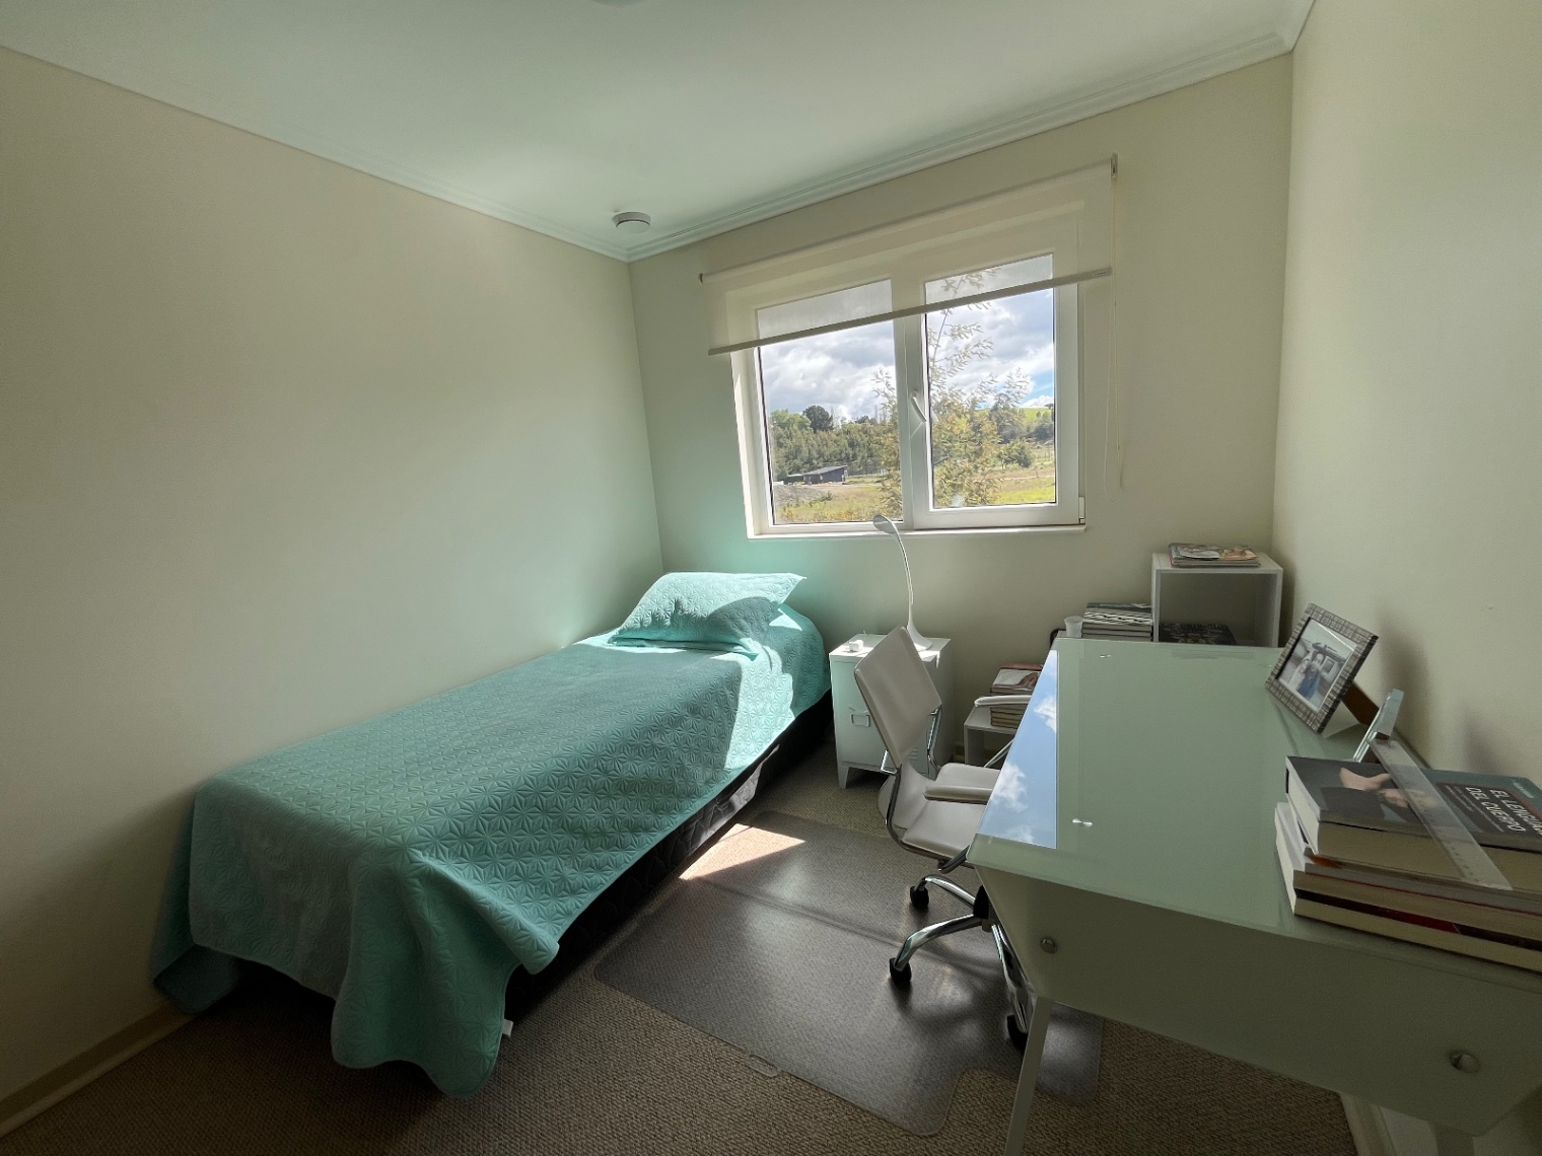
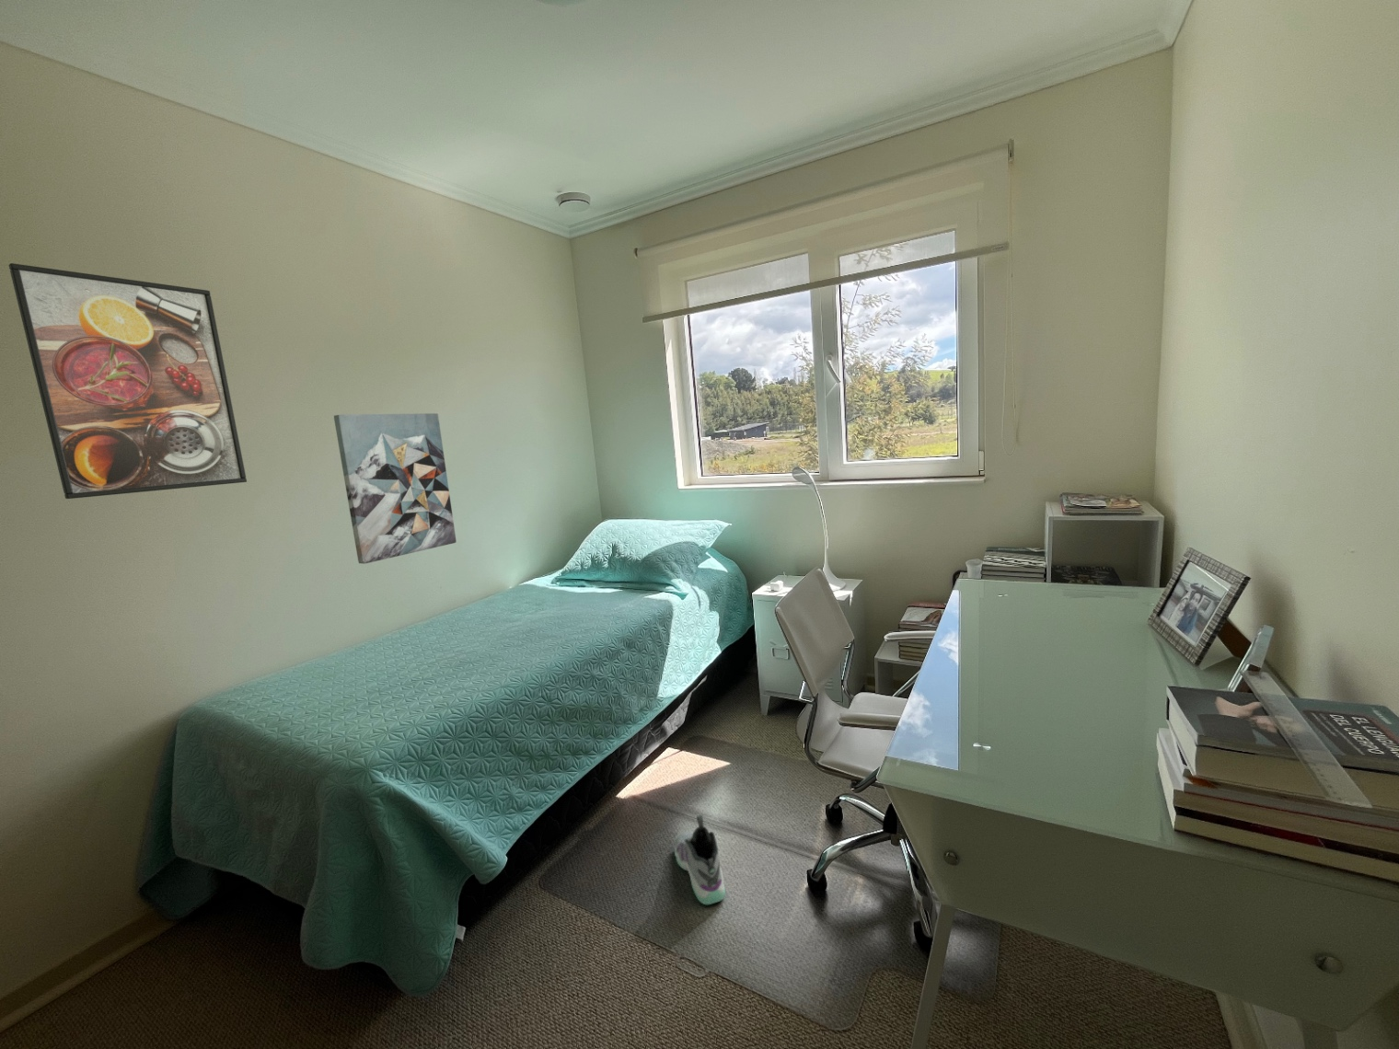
+ sneaker [674,814,726,906]
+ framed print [9,262,248,499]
+ wall art [333,412,457,565]
